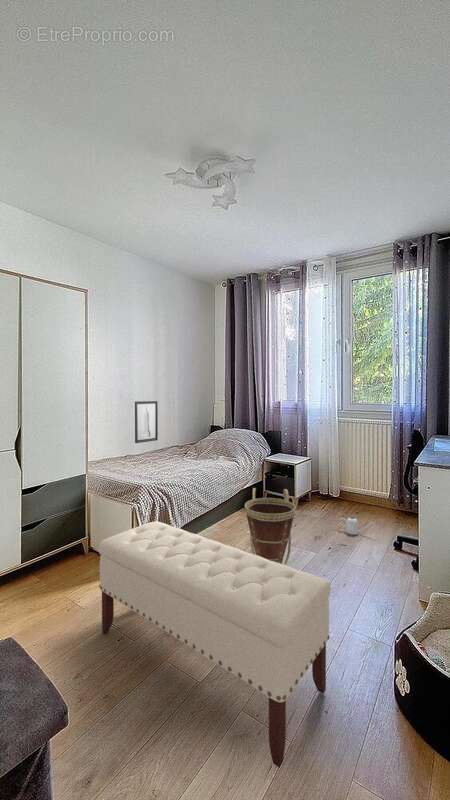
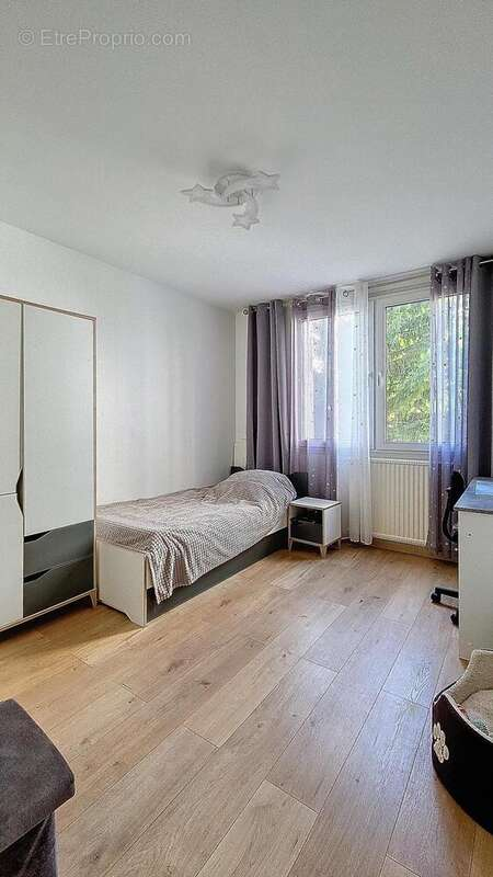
- watering can [338,516,375,536]
- bench [97,520,332,769]
- wall art [134,400,159,444]
- basket [244,487,297,565]
